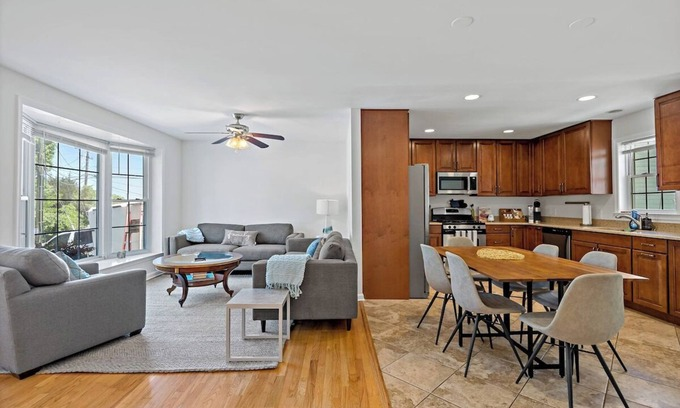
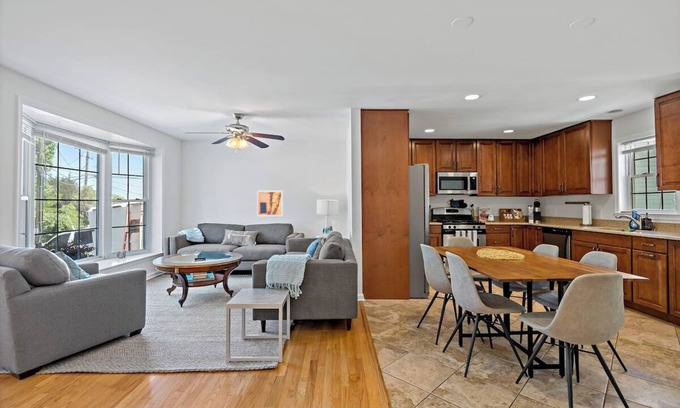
+ wall art [256,190,284,217]
